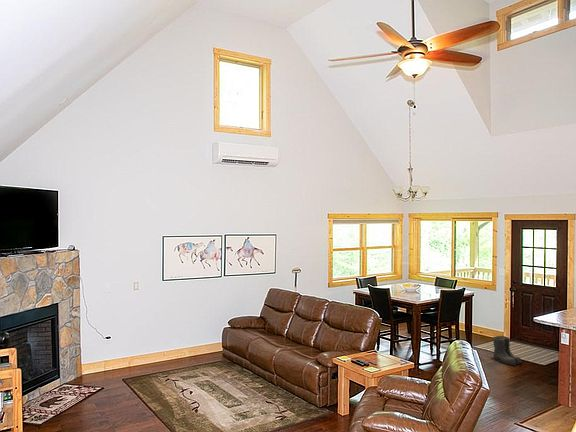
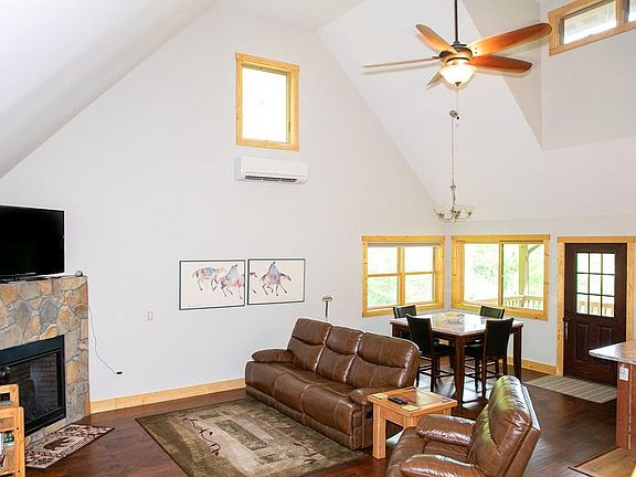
- boots [492,335,522,367]
